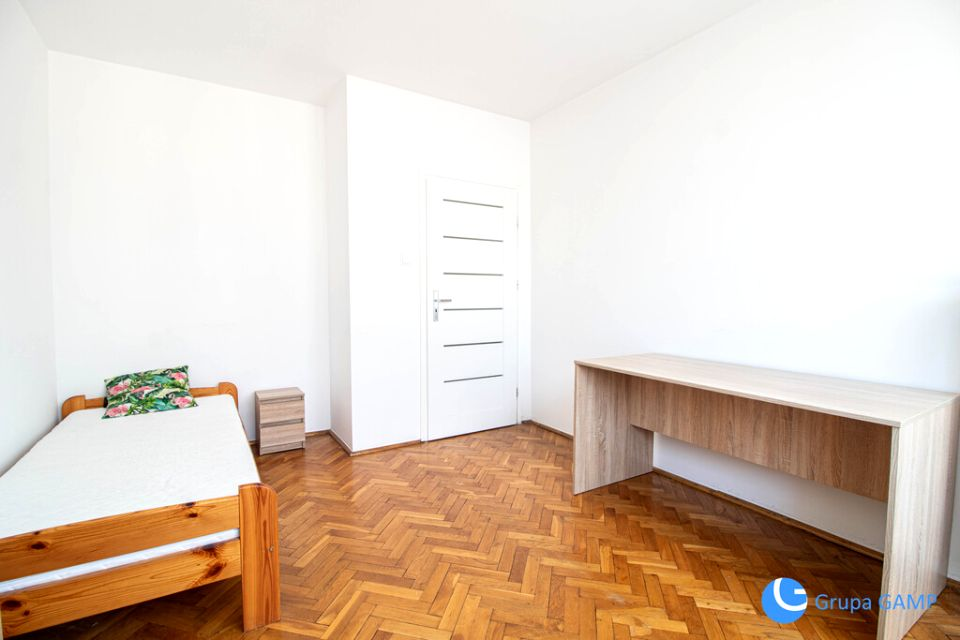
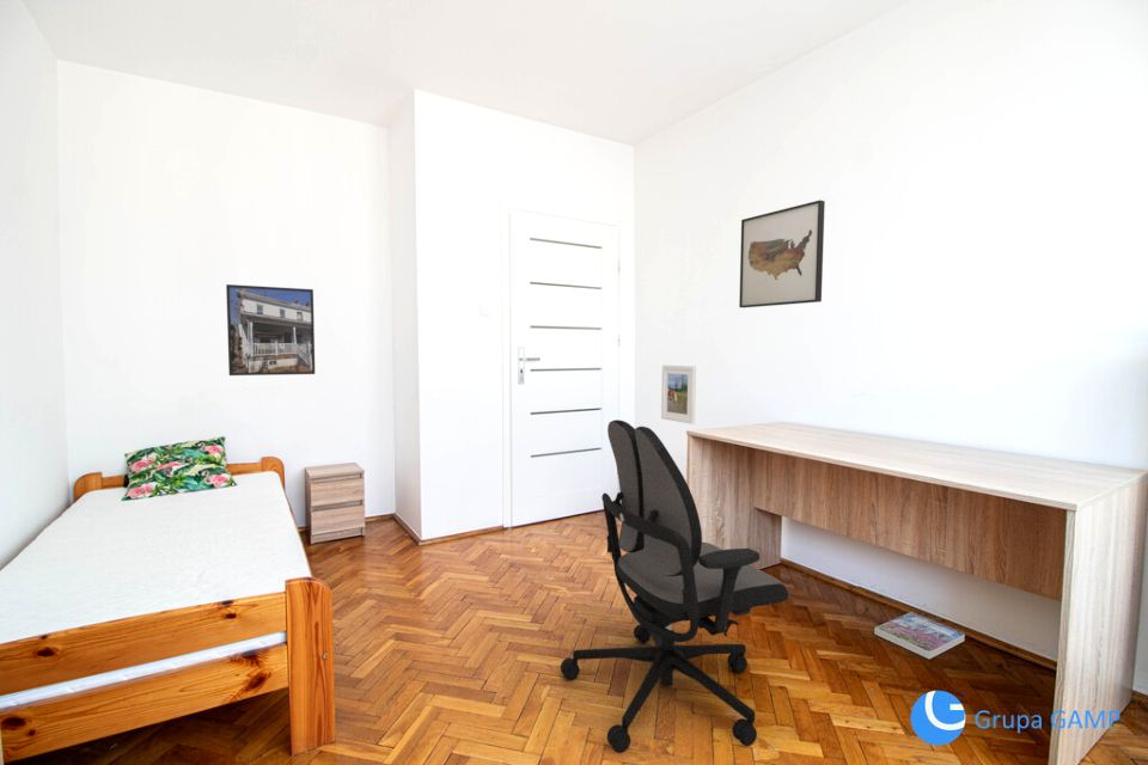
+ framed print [225,283,316,377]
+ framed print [660,363,697,426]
+ wall art [738,200,826,308]
+ book [873,611,966,660]
+ office chair [560,418,789,754]
